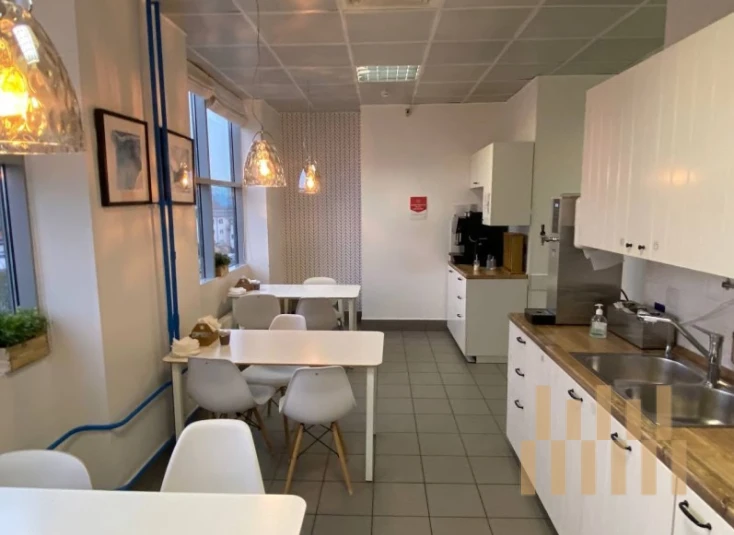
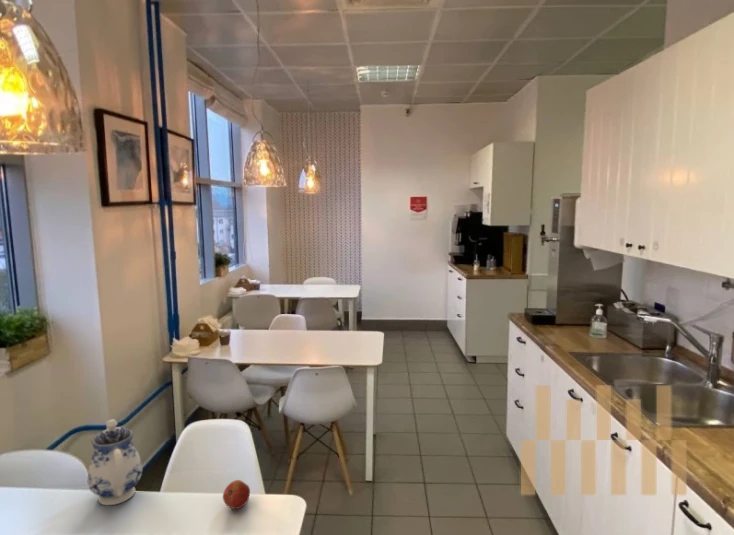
+ teapot [87,418,143,506]
+ fruit [222,479,251,510]
